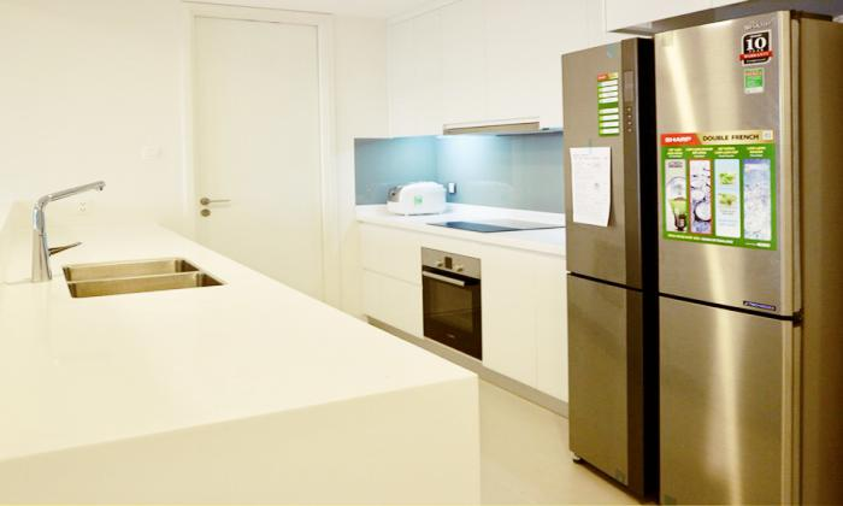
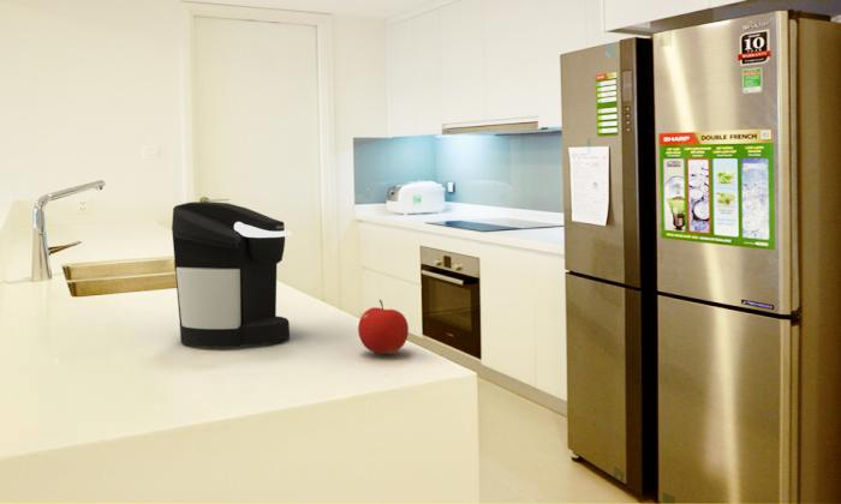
+ coffee maker [171,200,293,348]
+ fruit [357,299,410,355]
